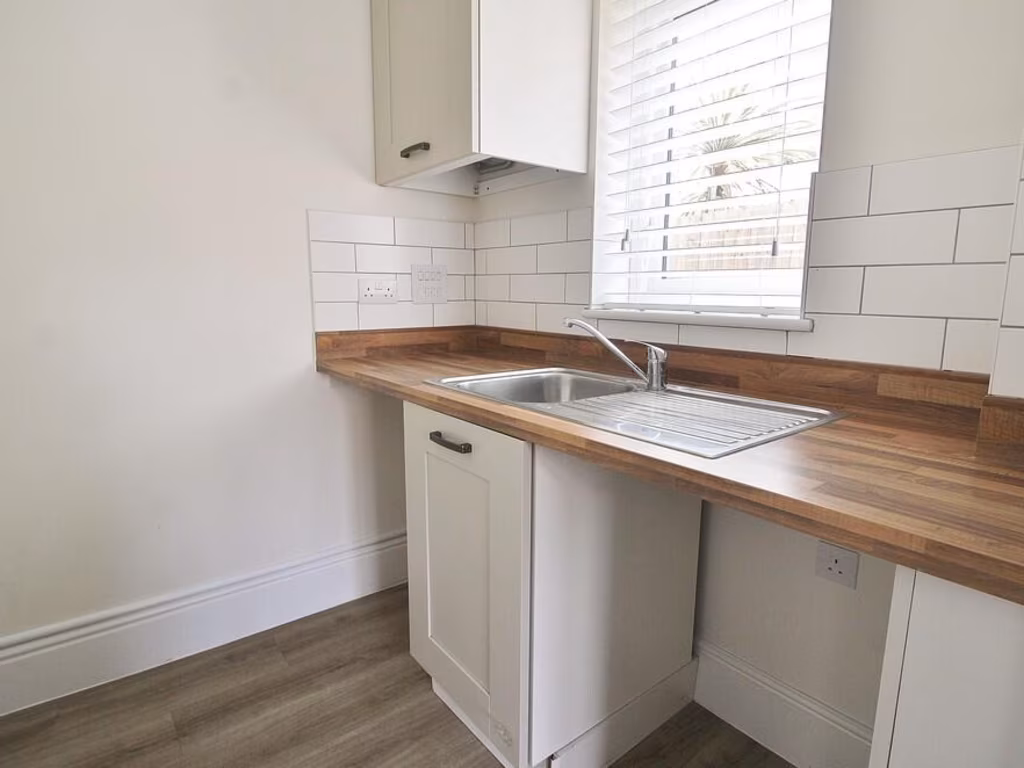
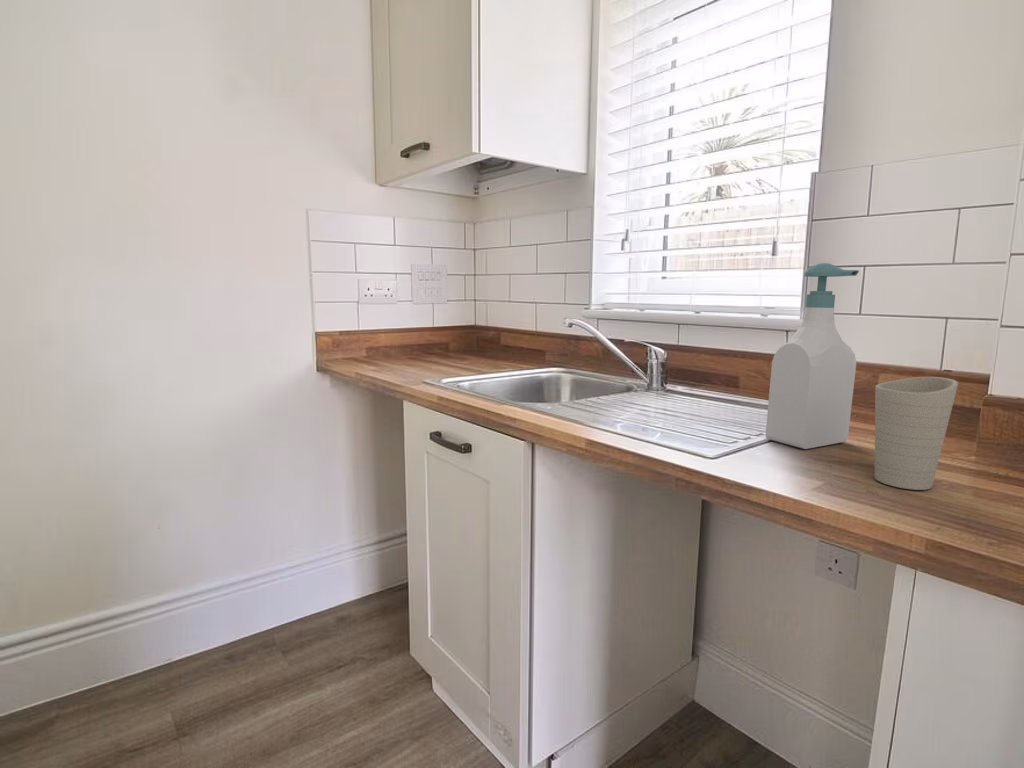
+ soap bottle [765,262,860,450]
+ cup [874,376,959,491]
